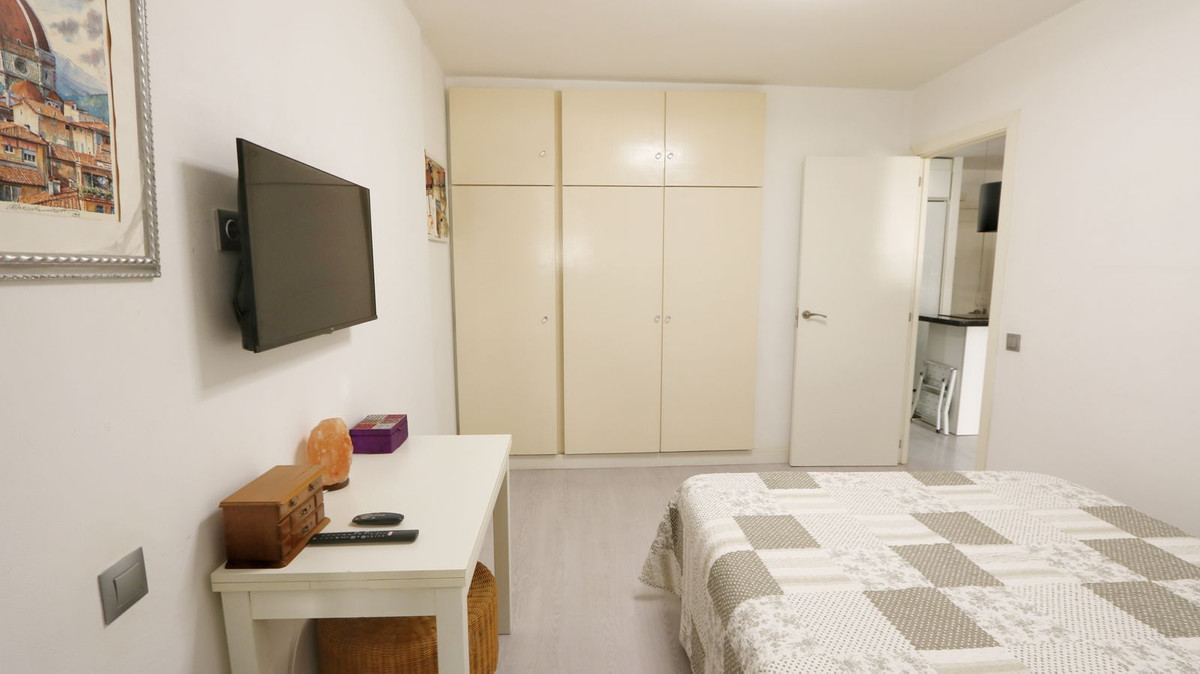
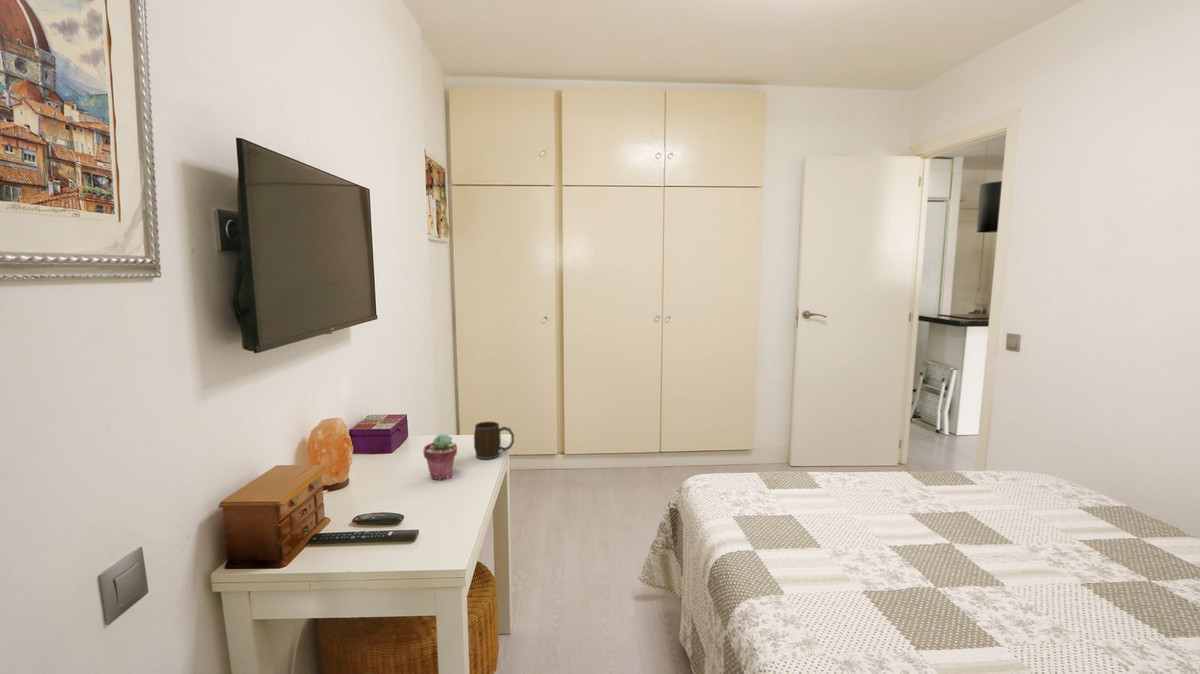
+ potted succulent [422,433,458,481]
+ mug [473,420,515,460]
